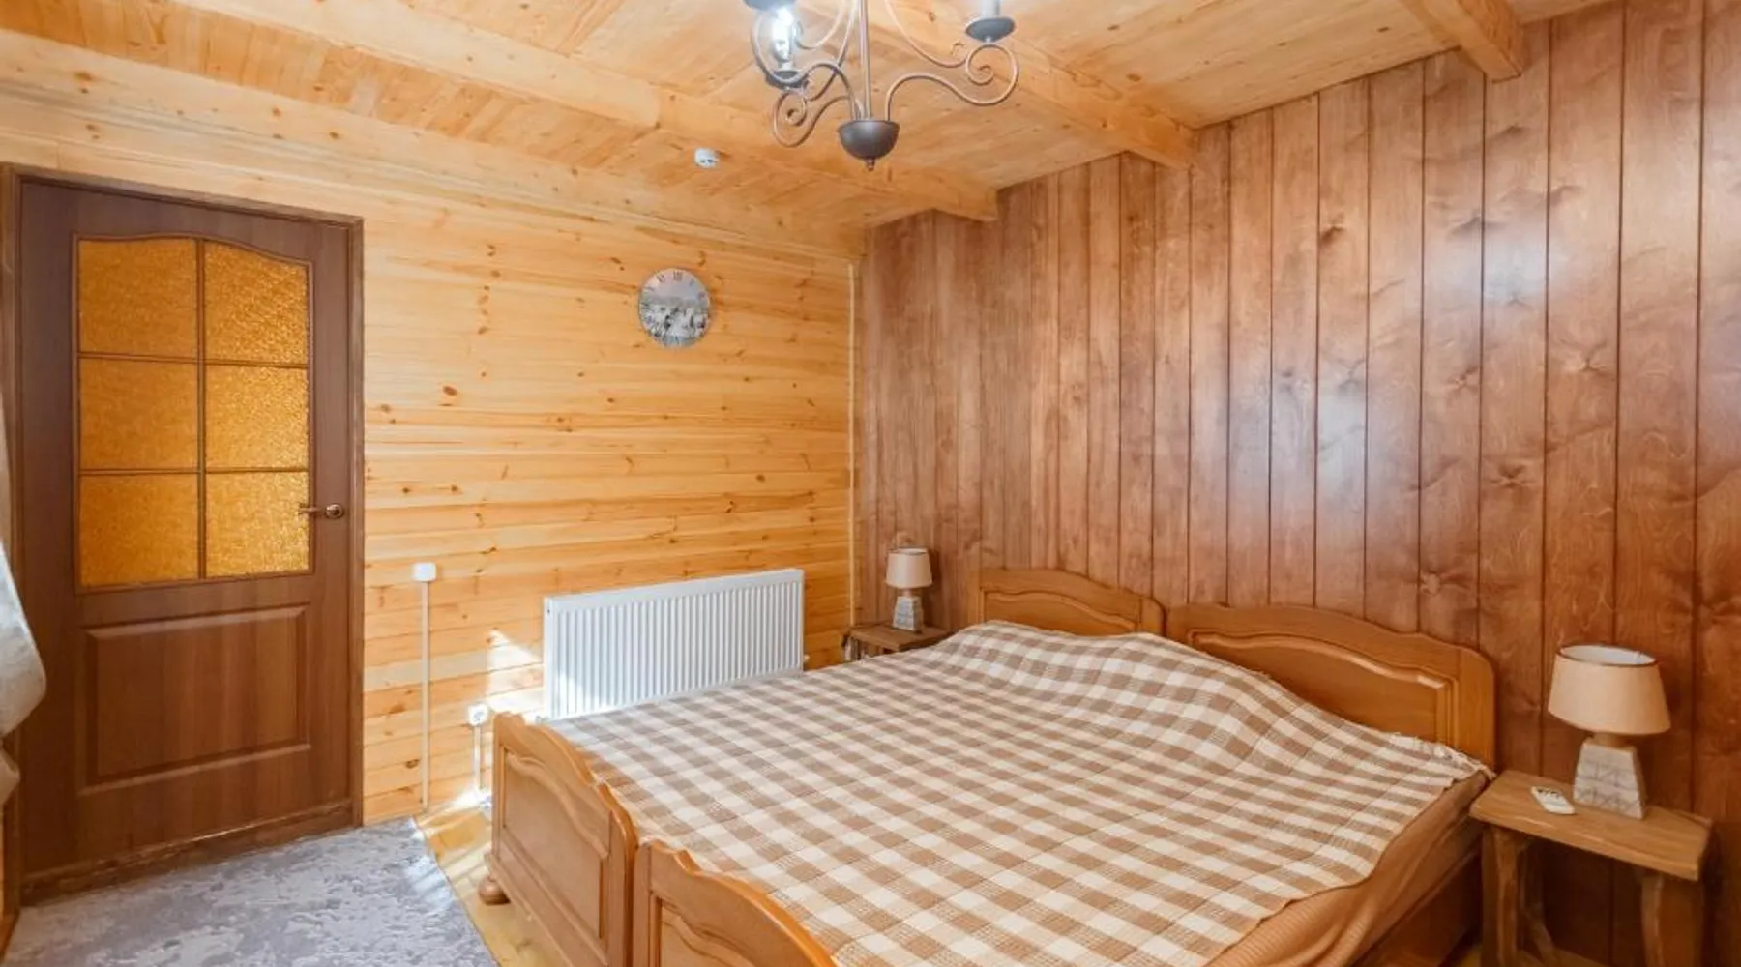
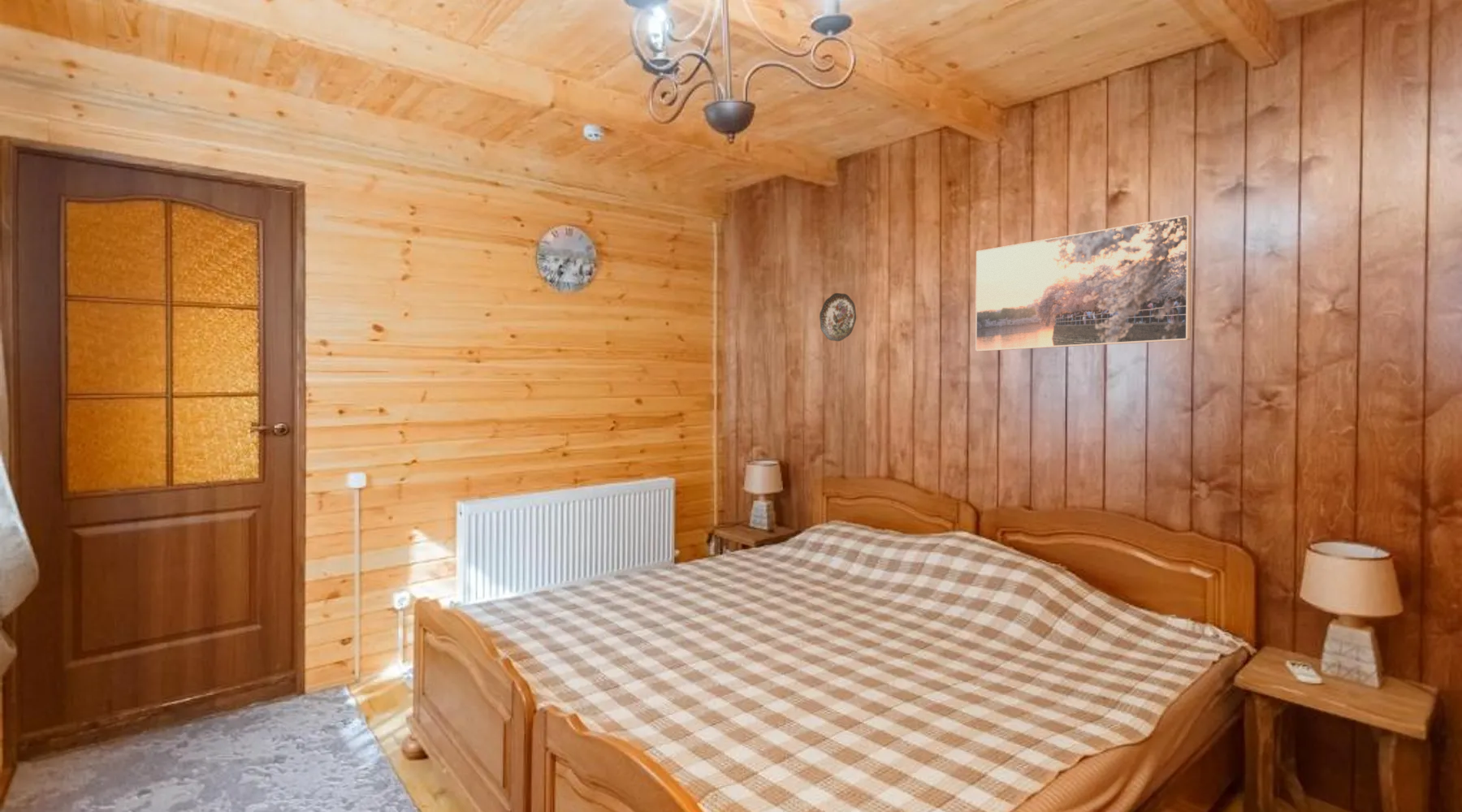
+ decorative plate [819,292,857,342]
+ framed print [975,214,1192,352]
